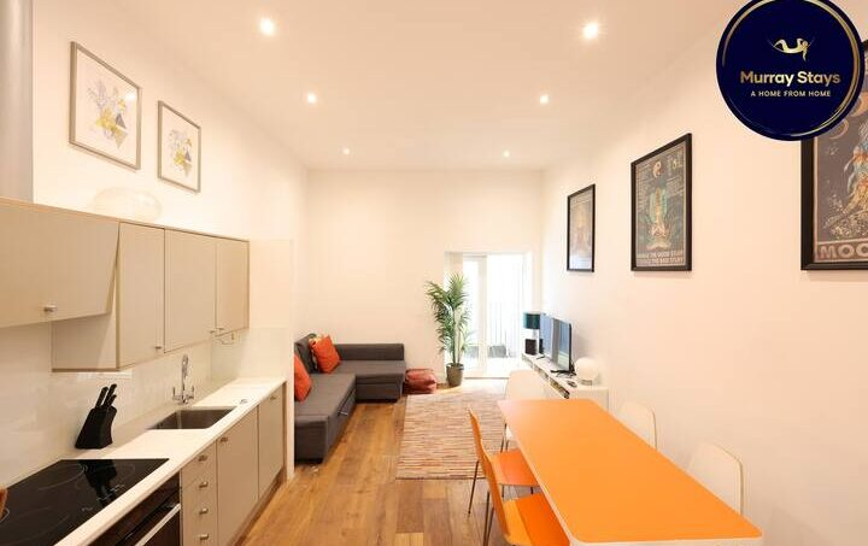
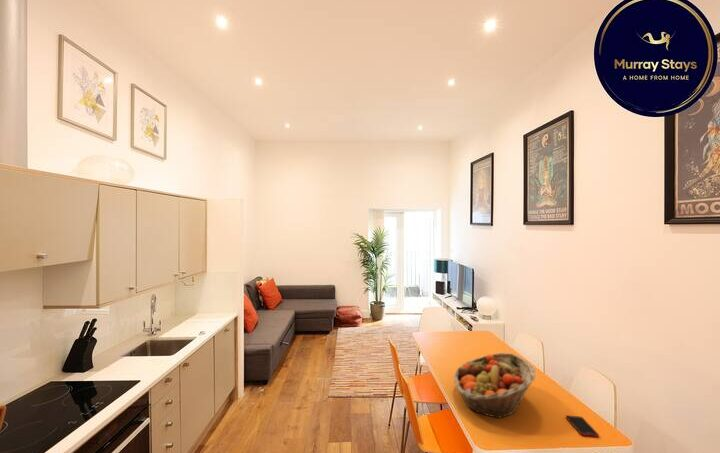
+ fruit basket [453,352,537,419]
+ cell phone [565,415,600,438]
